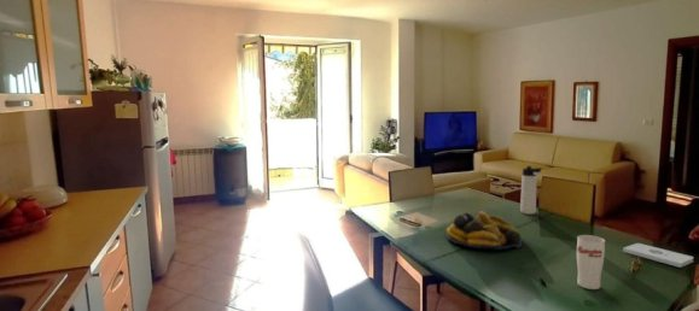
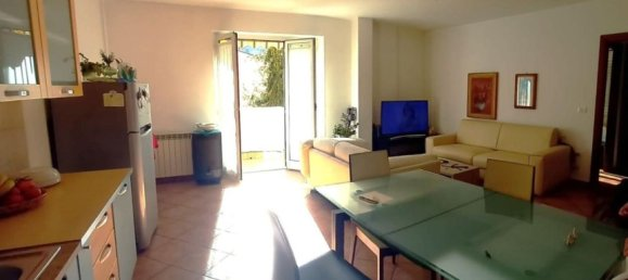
- cup [576,234,606,291]
- notepad [622,242,694,269]
- thermos bottle [519,165,543,216]
- fruit bowl [444,211,523,251]
